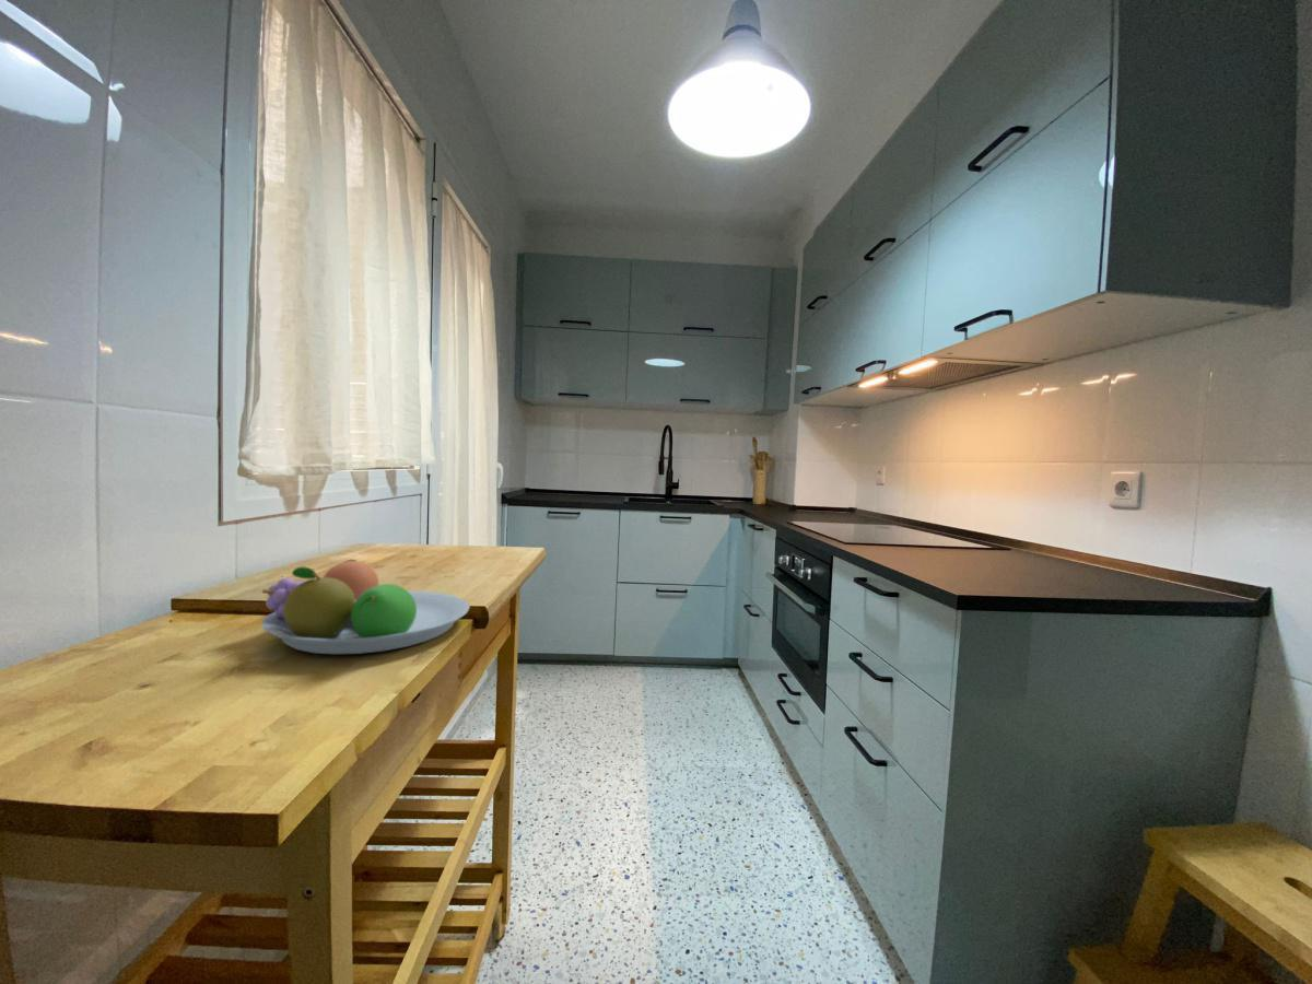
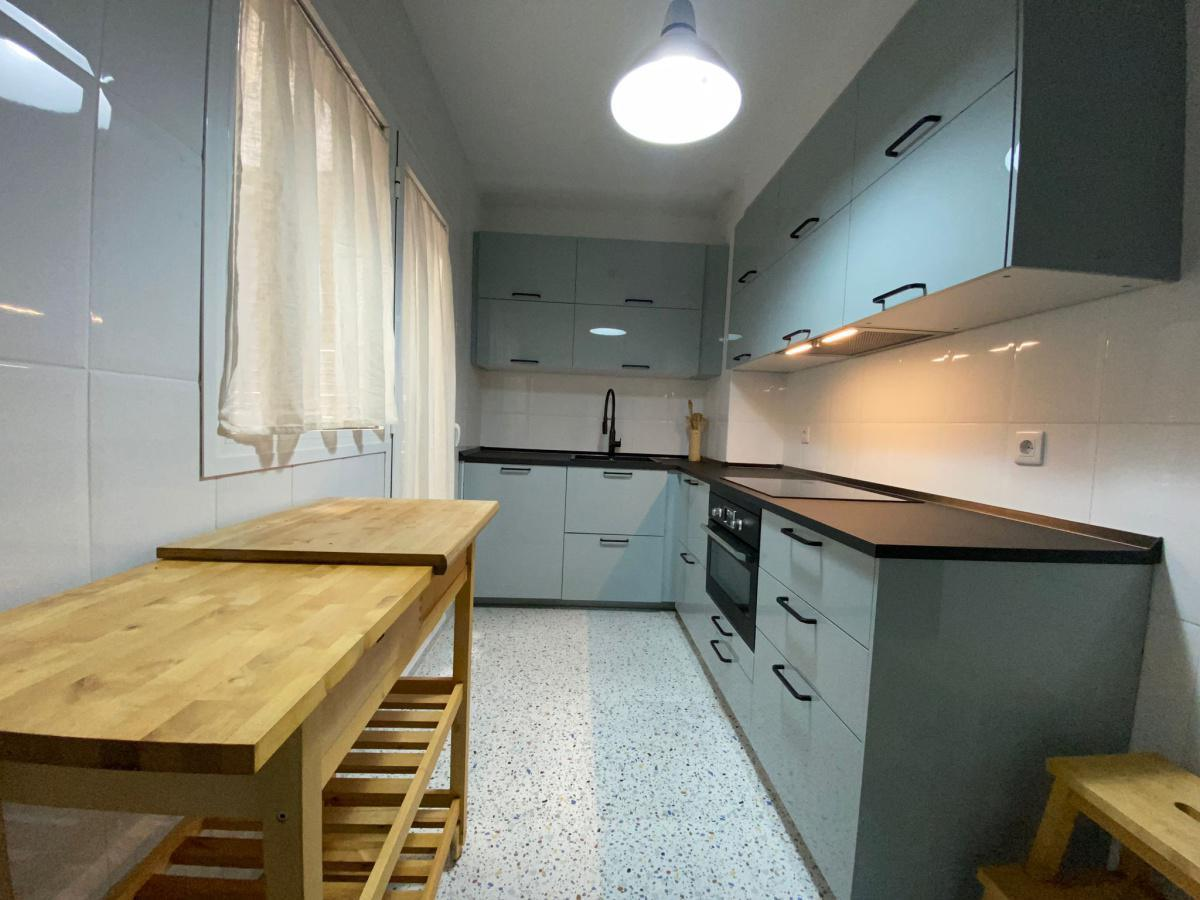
- fruit bowl [260,559,471,655]
